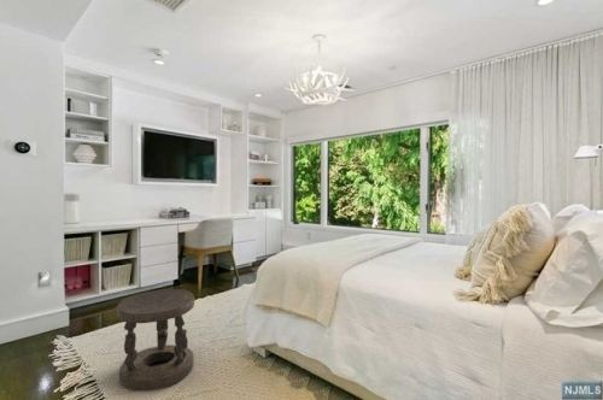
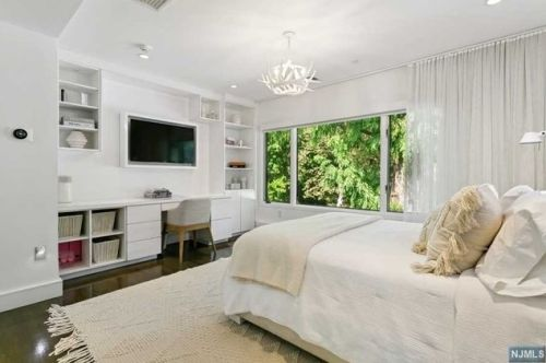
- stool [116,288,195,392]
